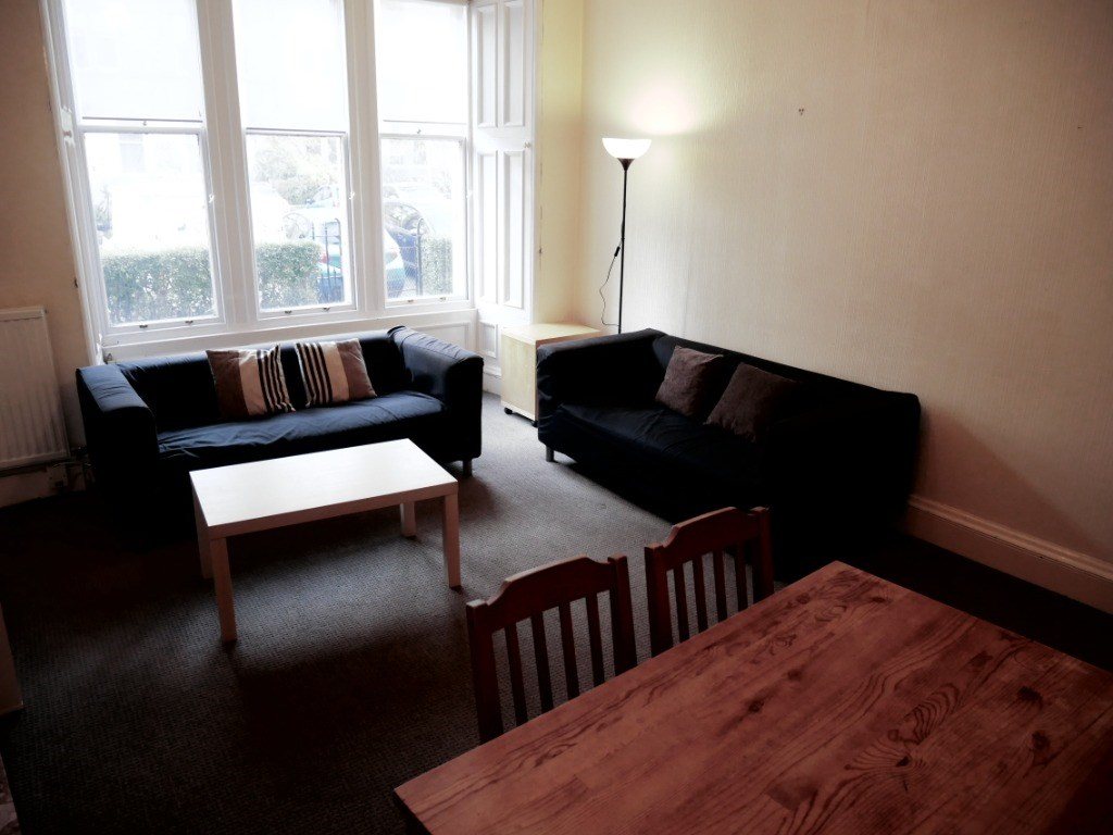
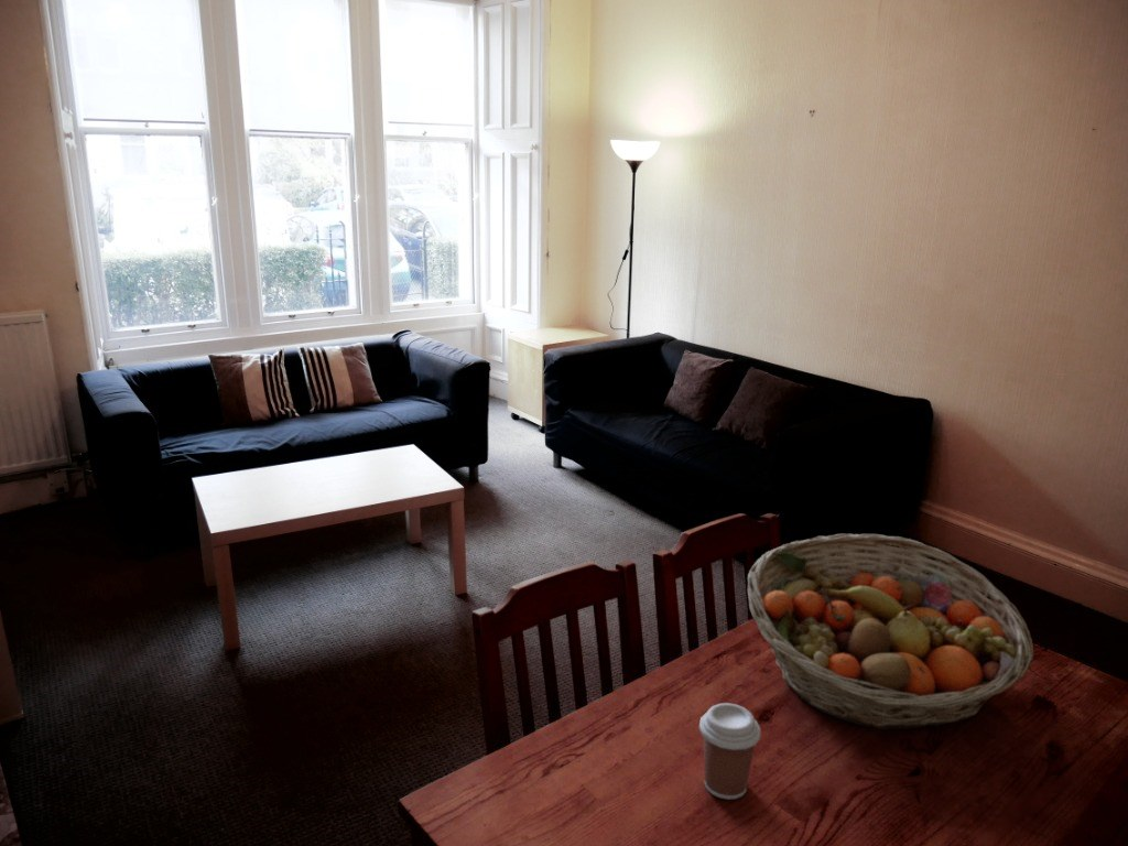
+ coffee cup [698,702,762,801]
+ fruit basket [747,533,1034,730]
